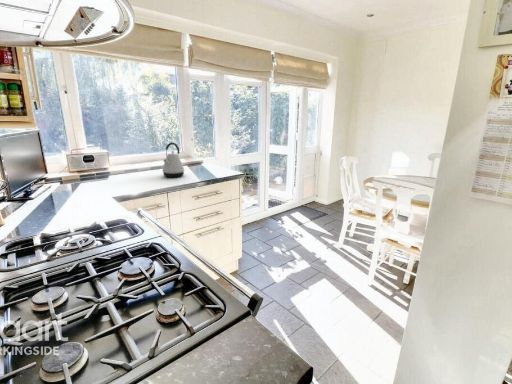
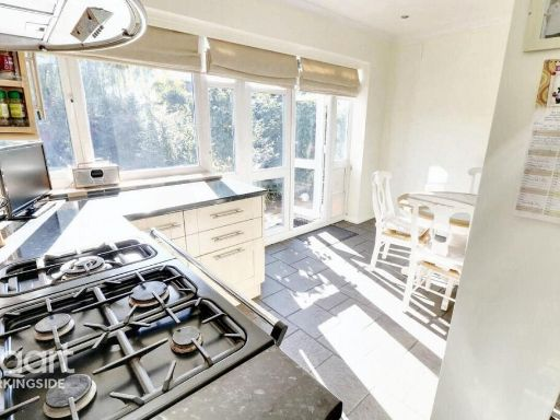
- kettle [161,141,185,178]
